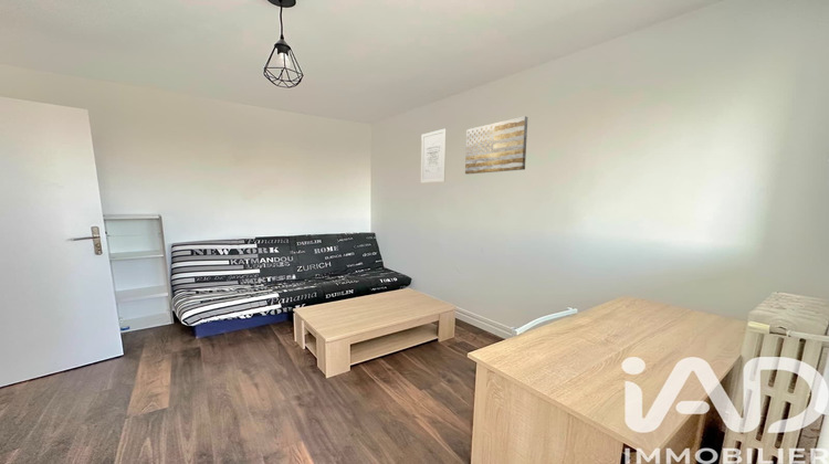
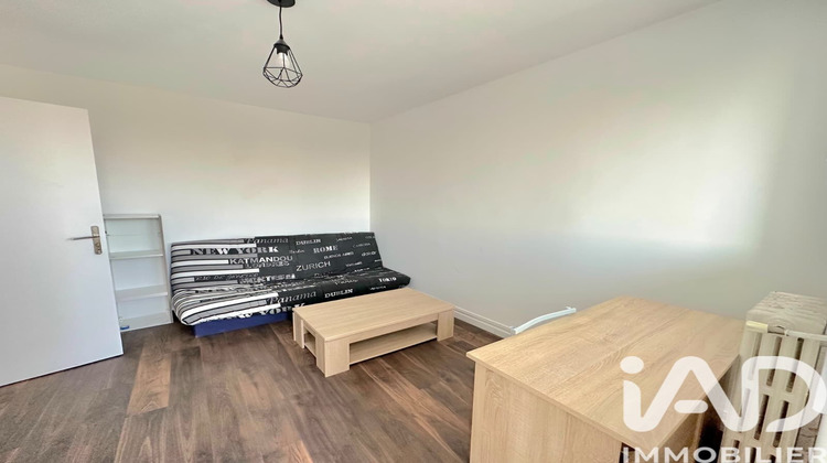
- wall art [464,115,528,176]
- wall art [420,128,448,183]
